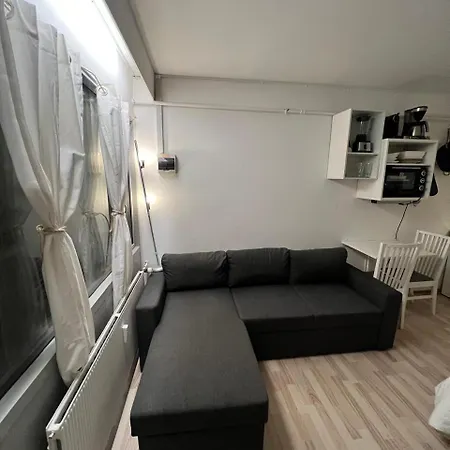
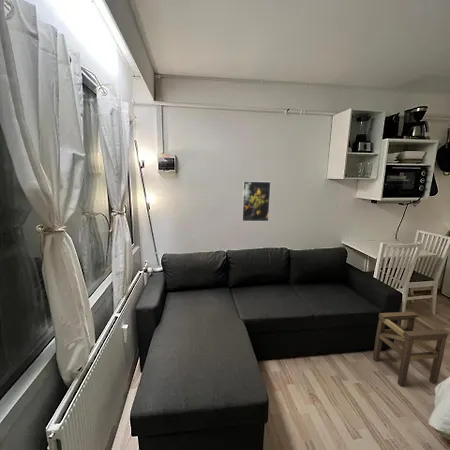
+ stool [372,311,449,388]
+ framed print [241,180,272,222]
